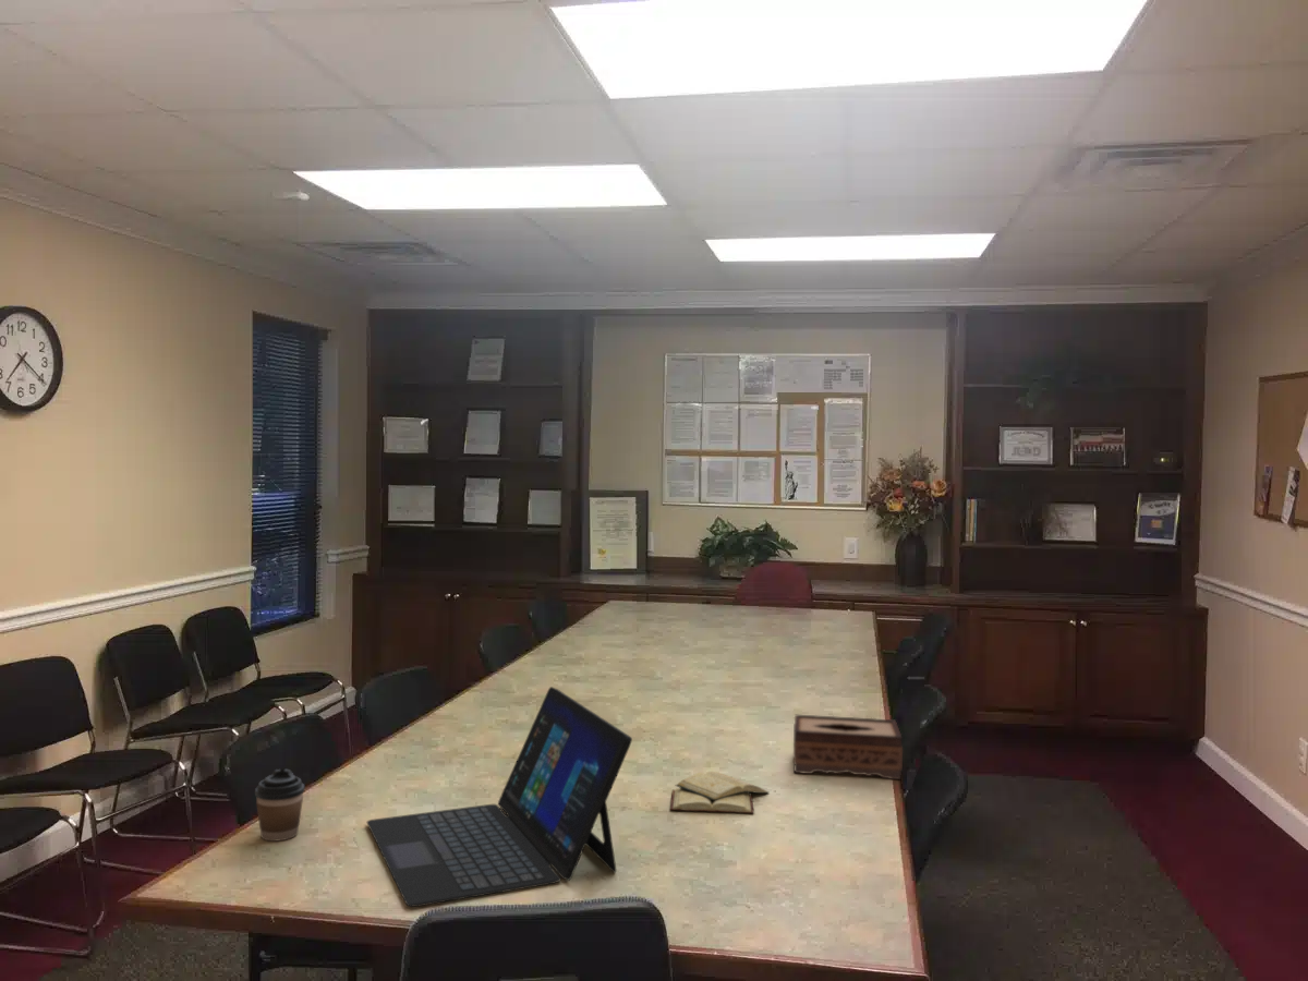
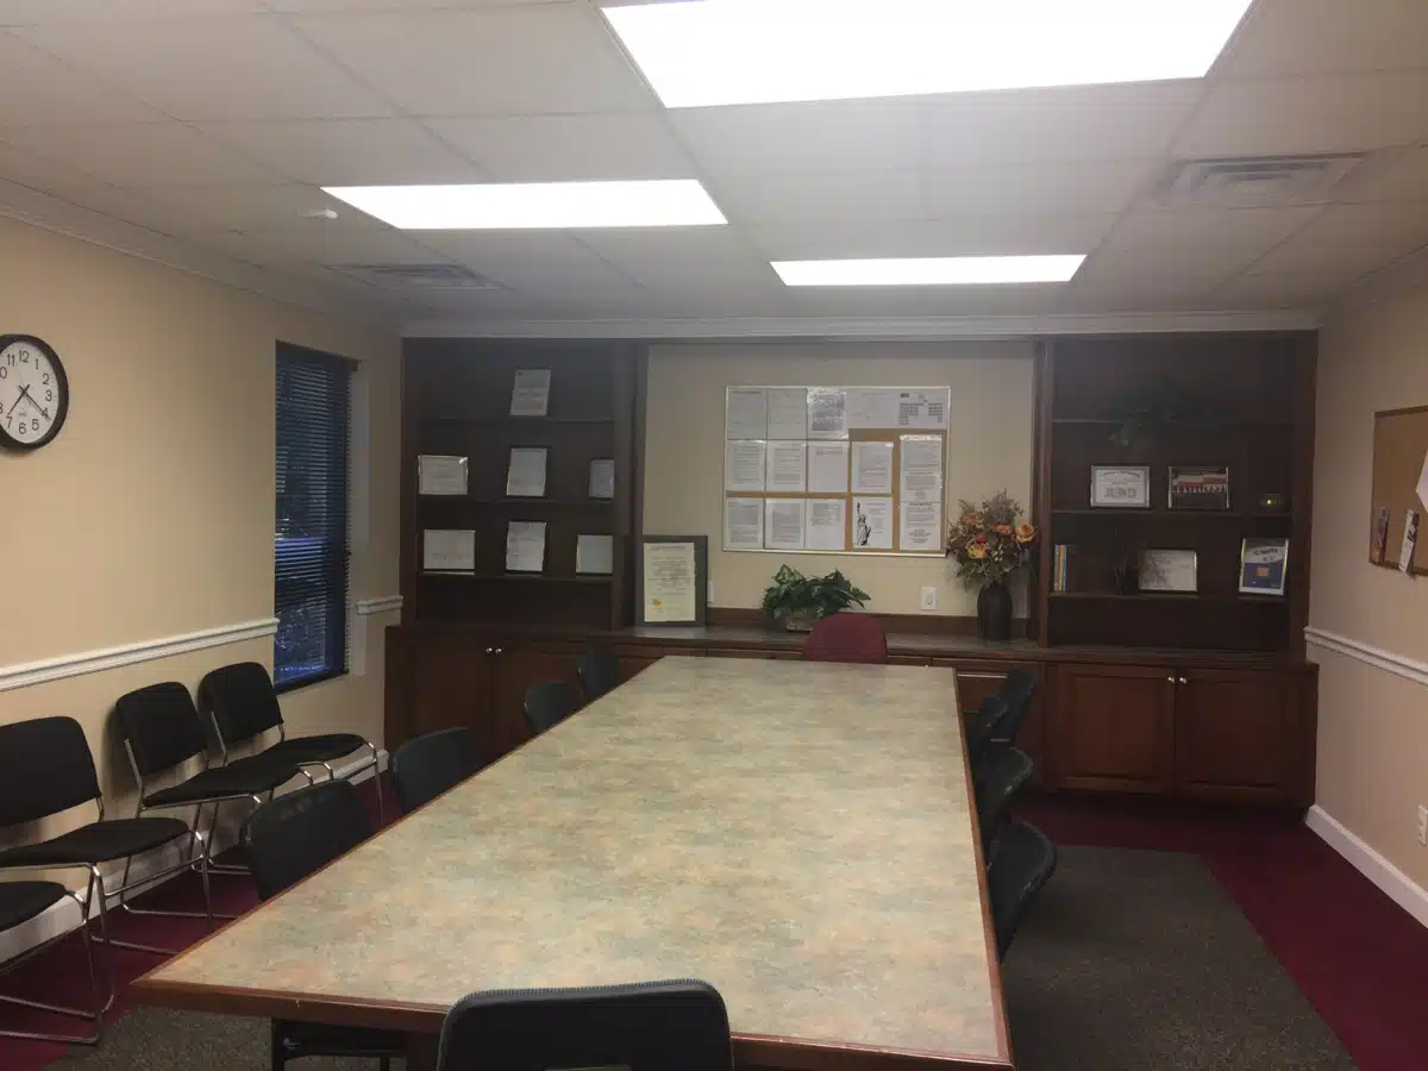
- laptop [366,686,633,908]
- tissue box [792,714,904,780]
- coffee cup [254,768,305,843]
- diary [669,771,771,814]
